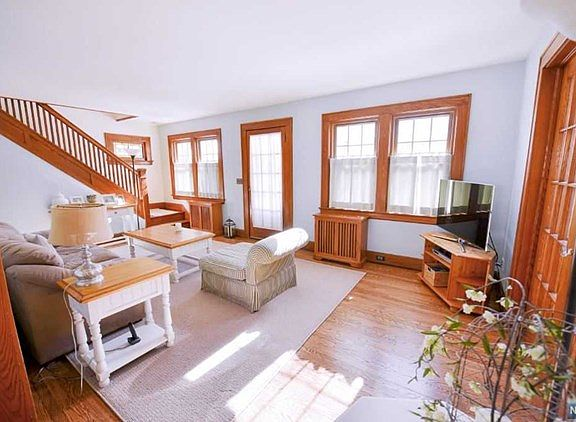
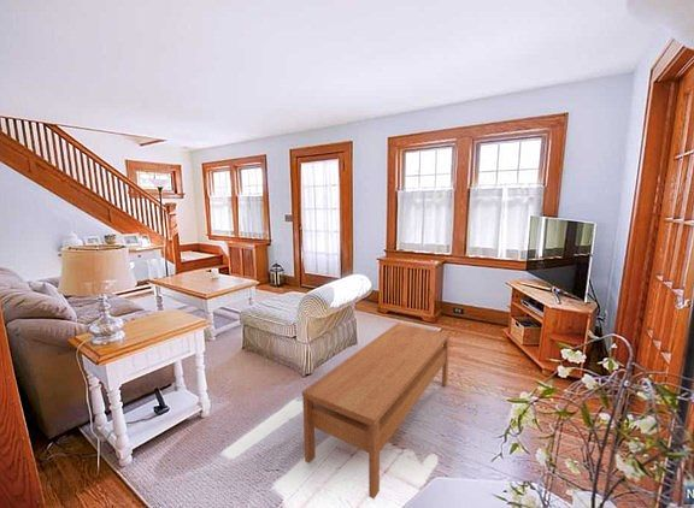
+ coffee table [301,321,451,500]
